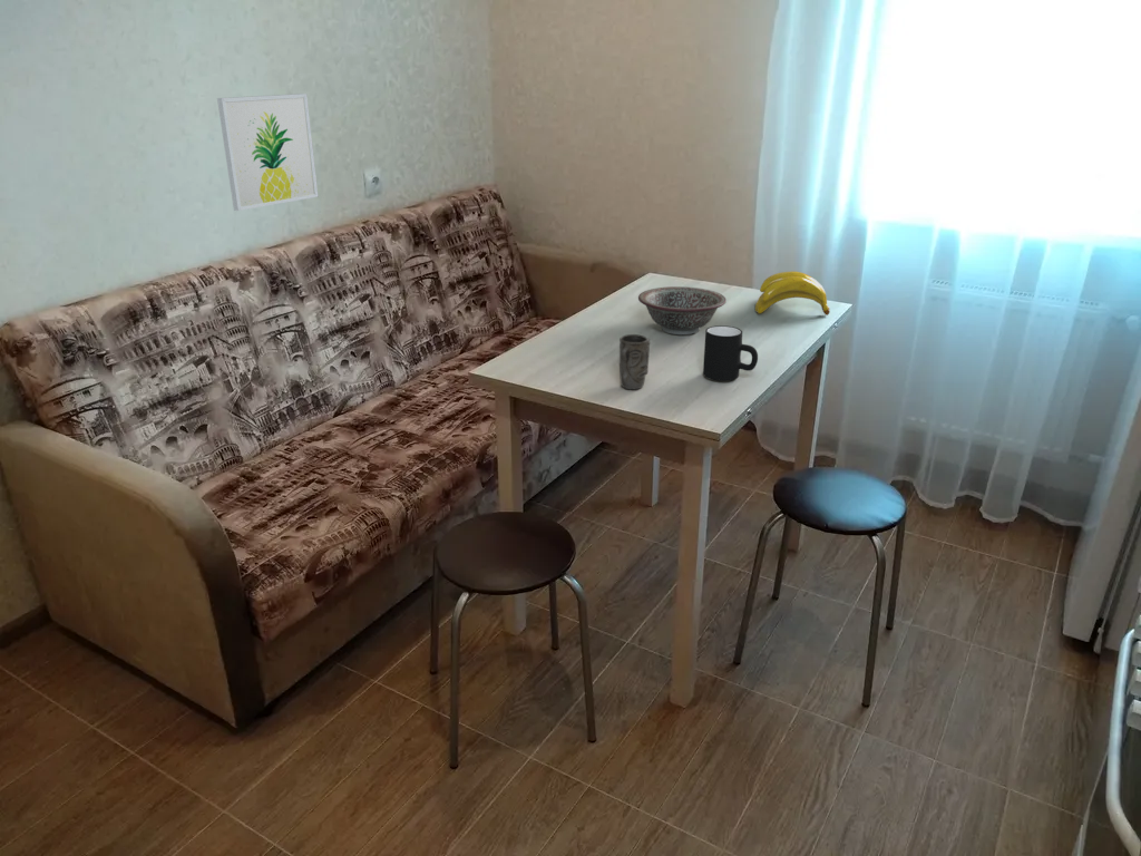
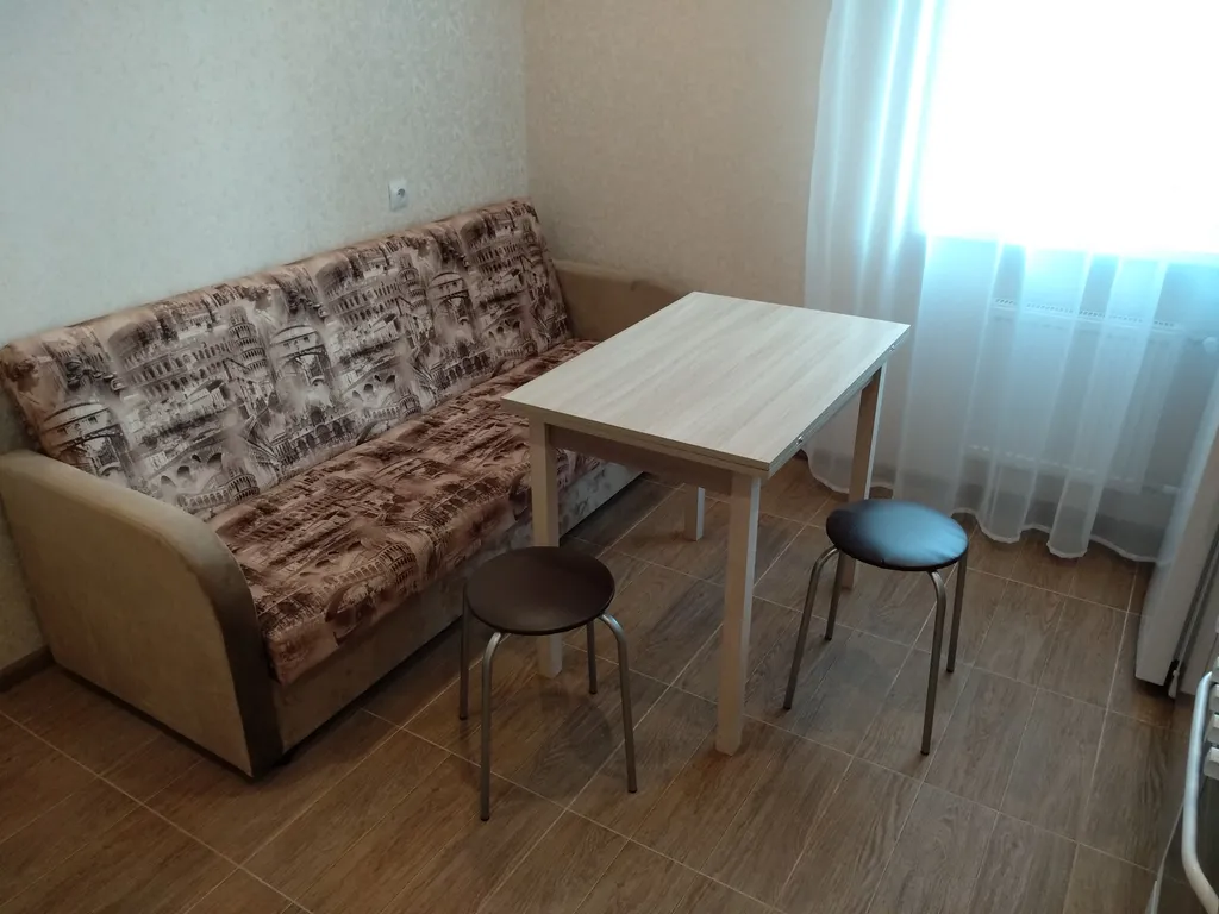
- mug [618,333,651,390]
- banana [754,270,831,315]
- mug [702,324,759,382]
- wall art [216,93,319,212]
- decorative bowl [637,285,728,335]
